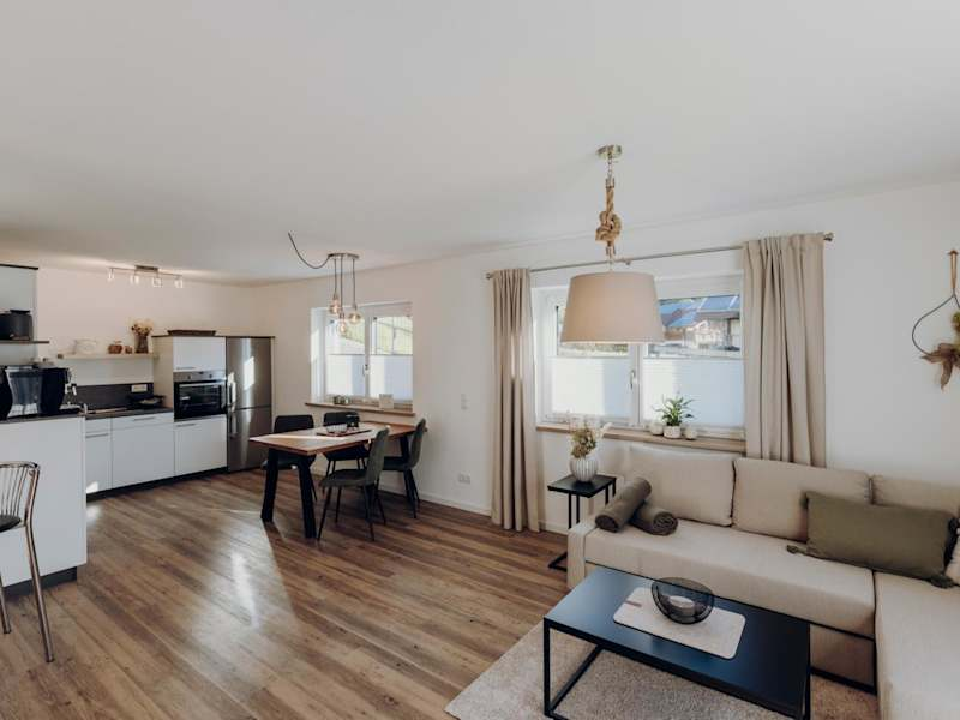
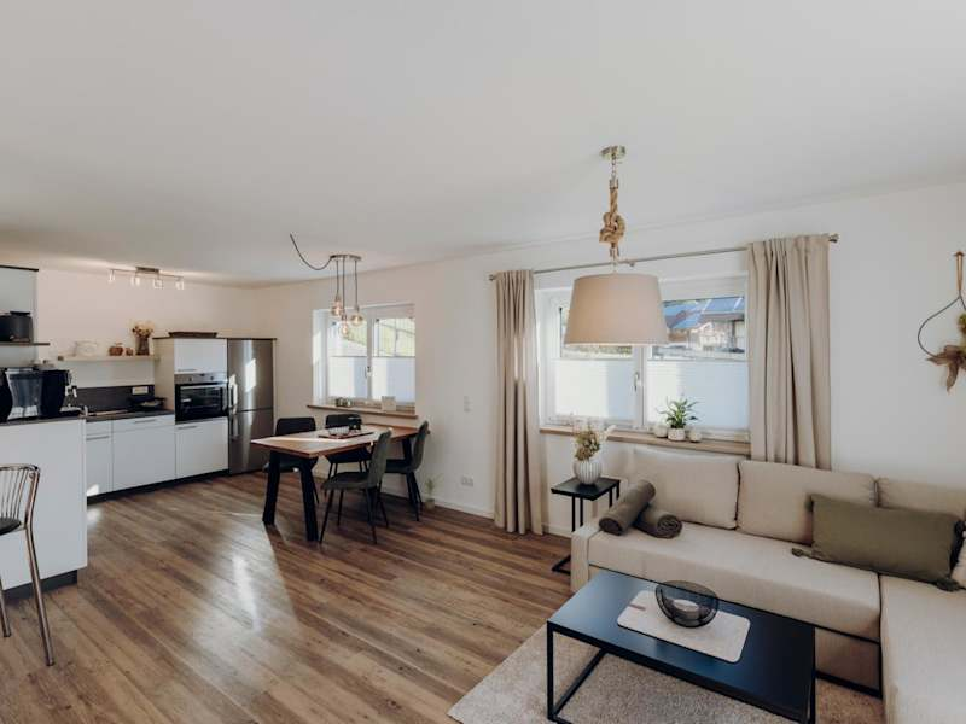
+ potted plant [423,472,444,510]
